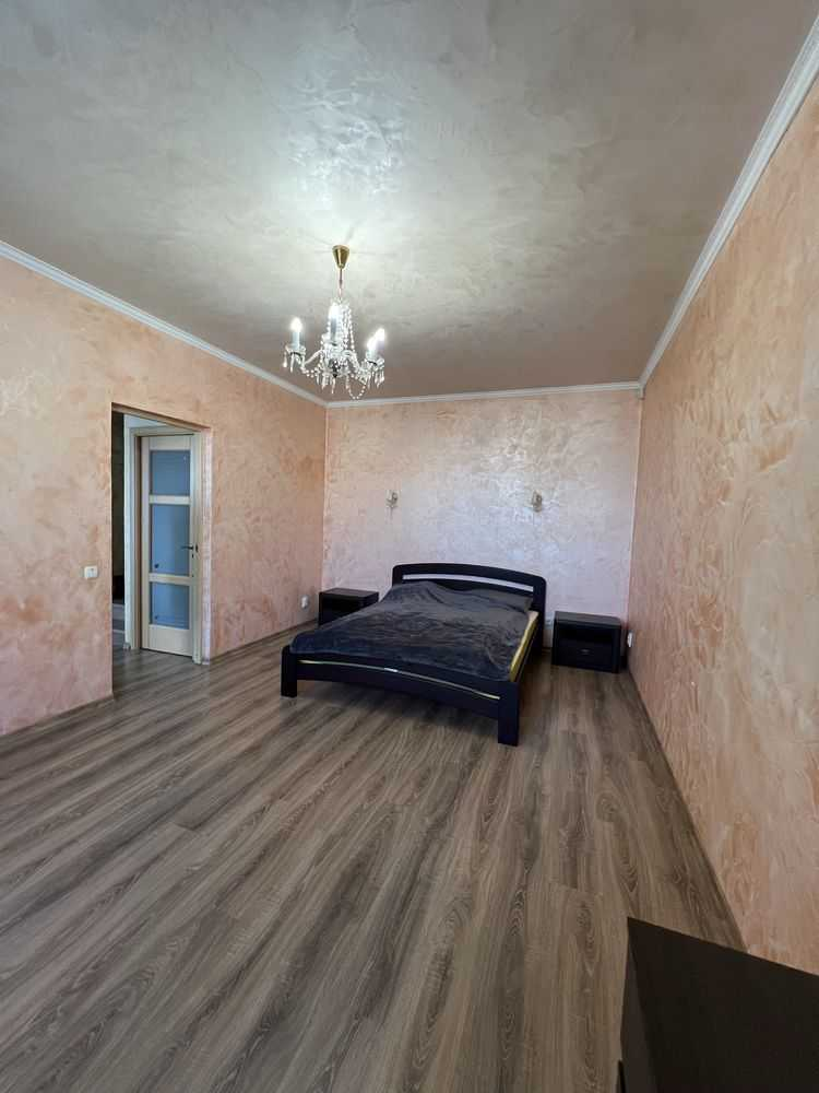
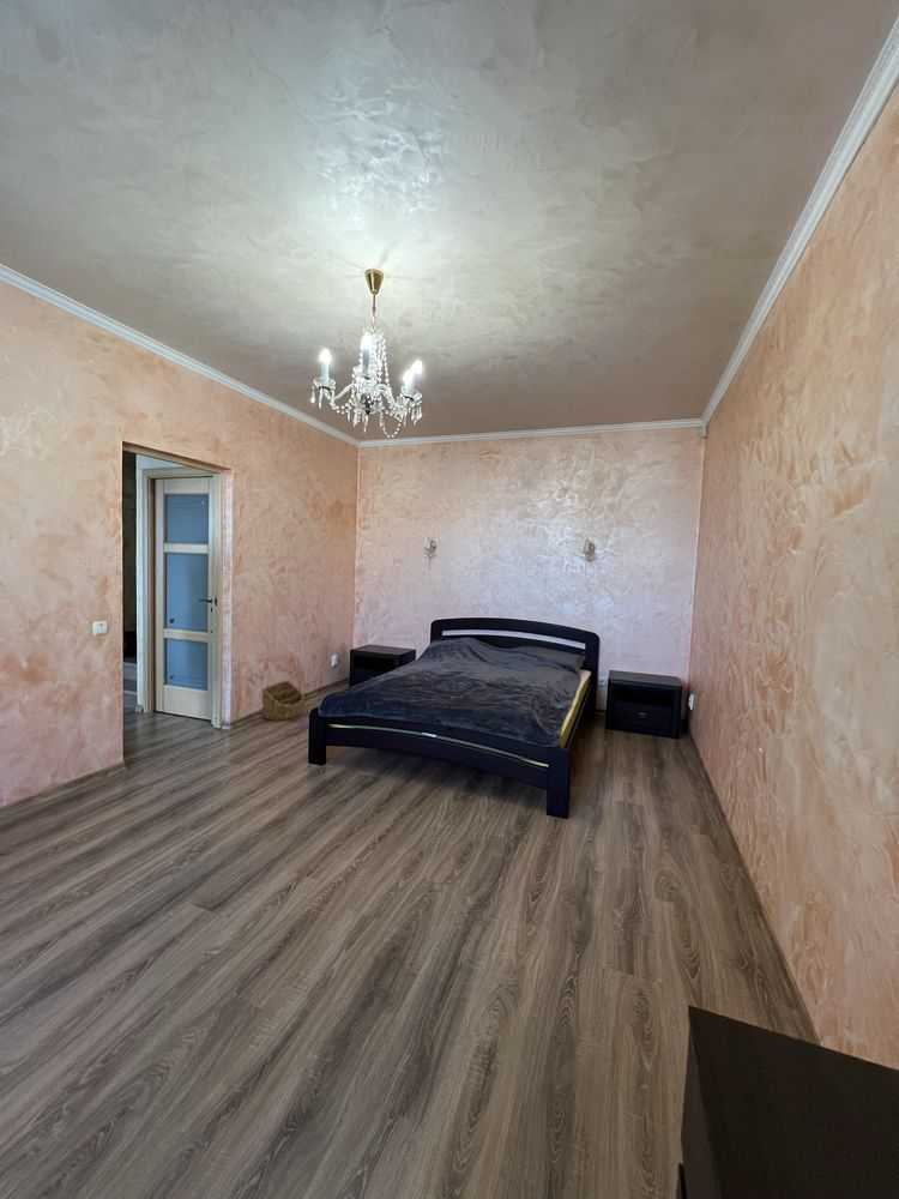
+ basket [260,680,306,722]
